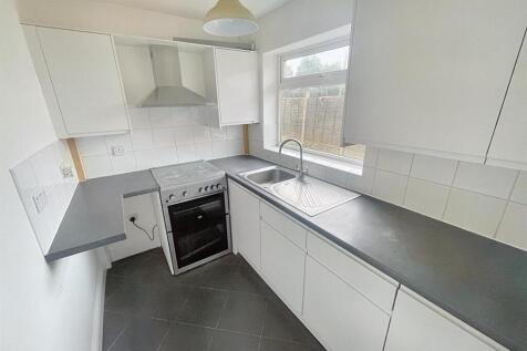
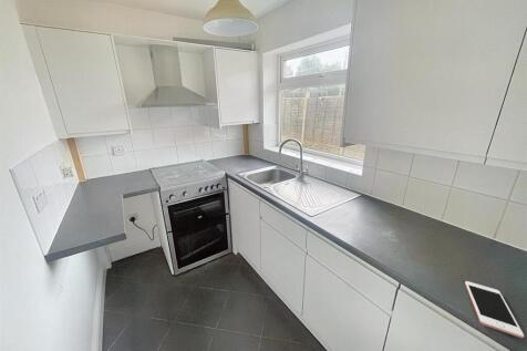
+ cell phone [464,280,525,339]
